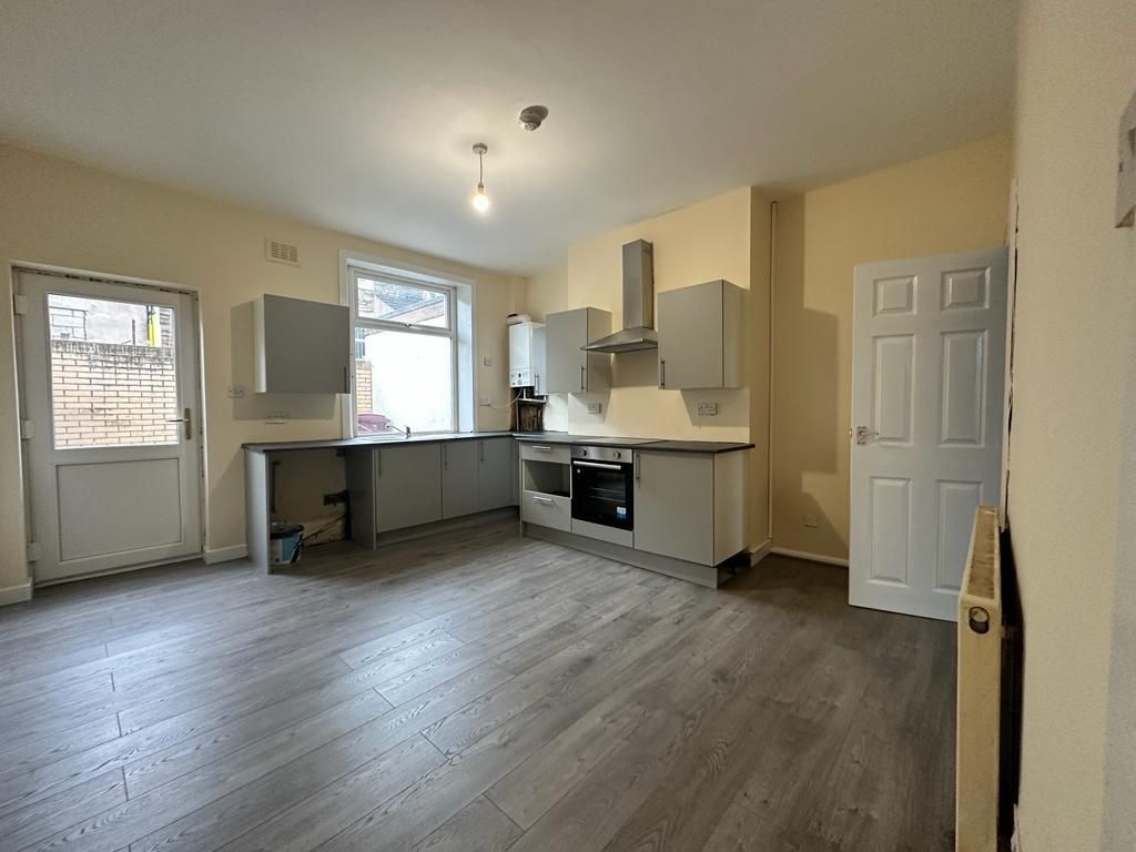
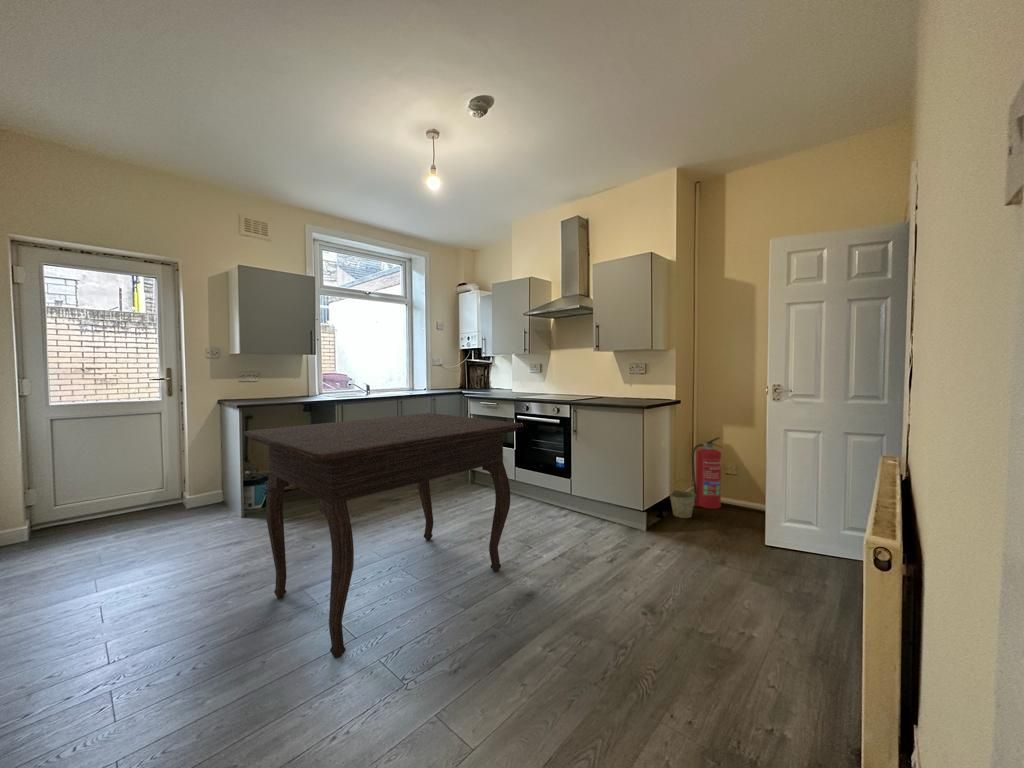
+ bucket [669,478,696,519]
+ fire extinguisher [691,436,723,510]
+ dining table [243,412,525,659]
